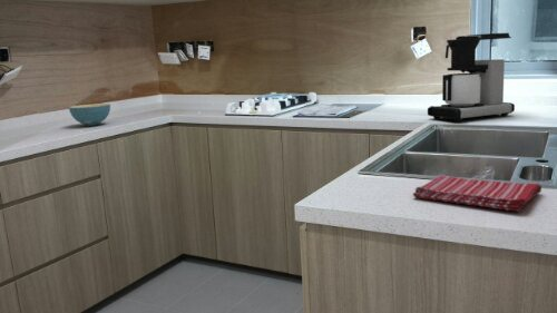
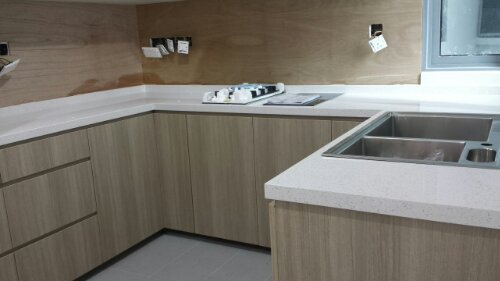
- cereal bowl [68,102,111,127]
- coffee maker [427,32,516,123]
- dish towel [412,175,543,213]
